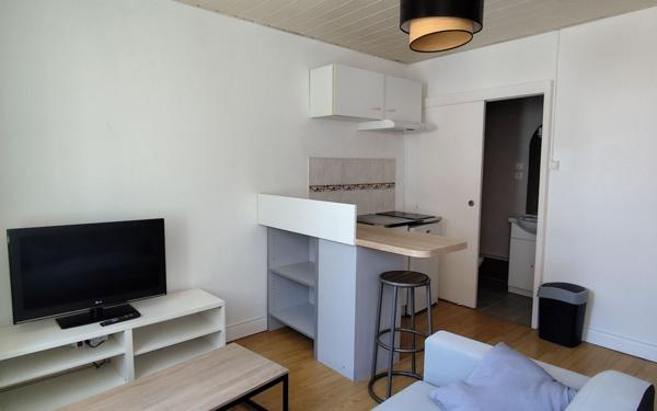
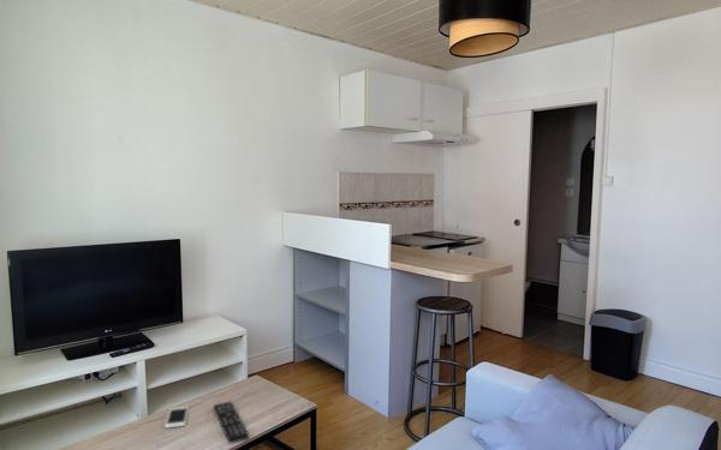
+ remote control [213,401,250,445]
+ cell phone [163,406,190,430]
